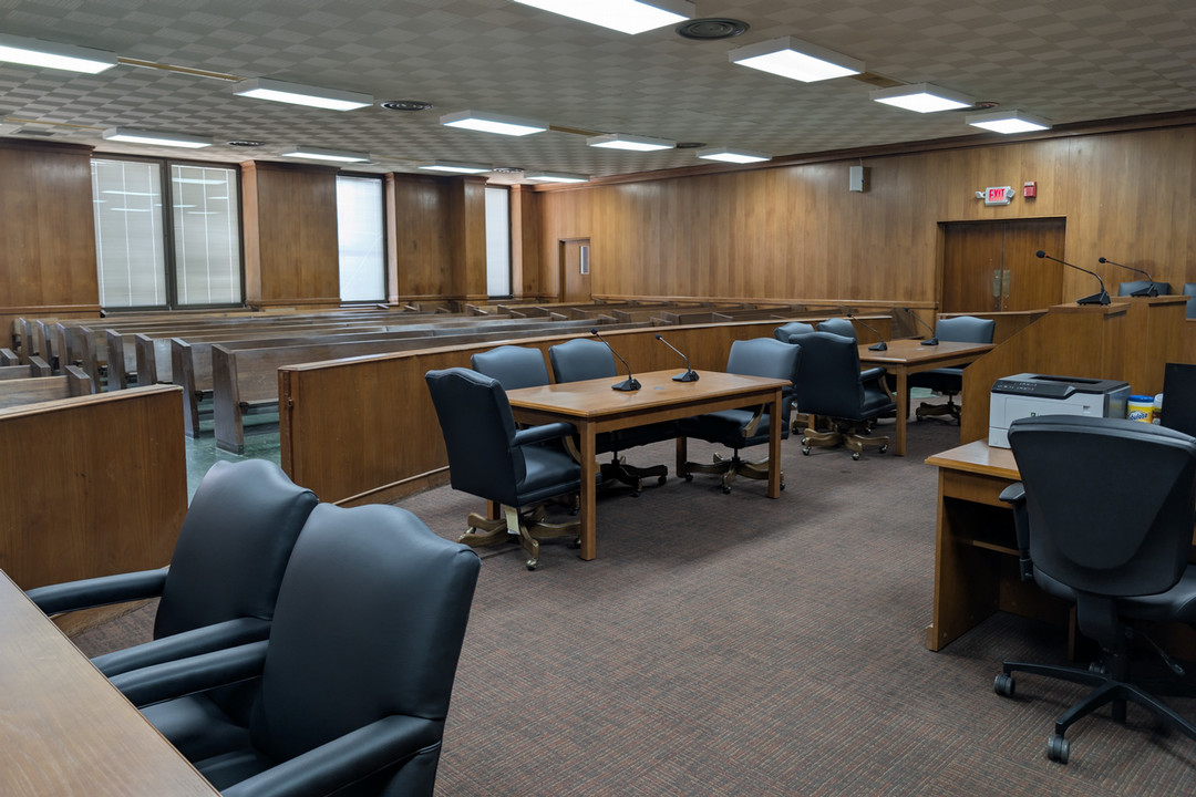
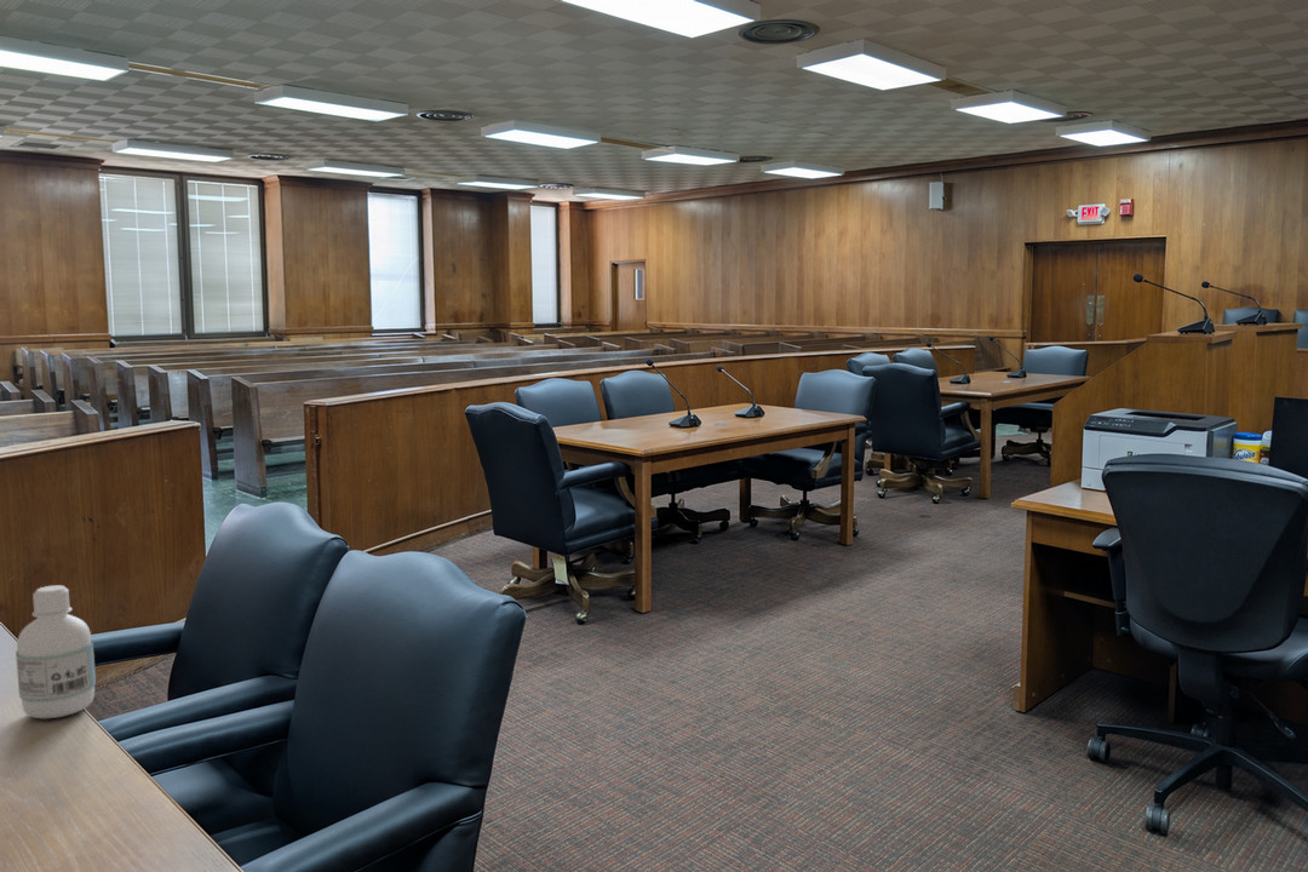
+ bottle [15,584,97,719]
